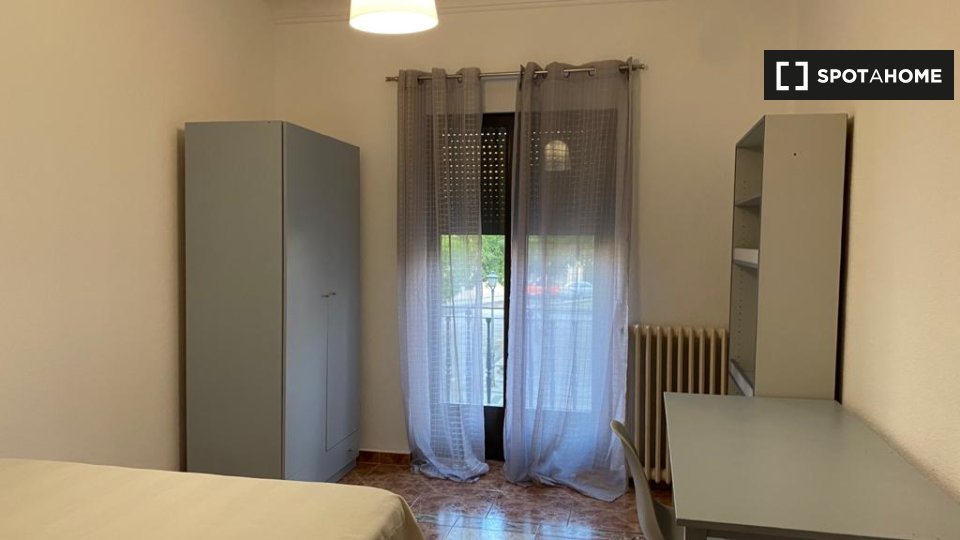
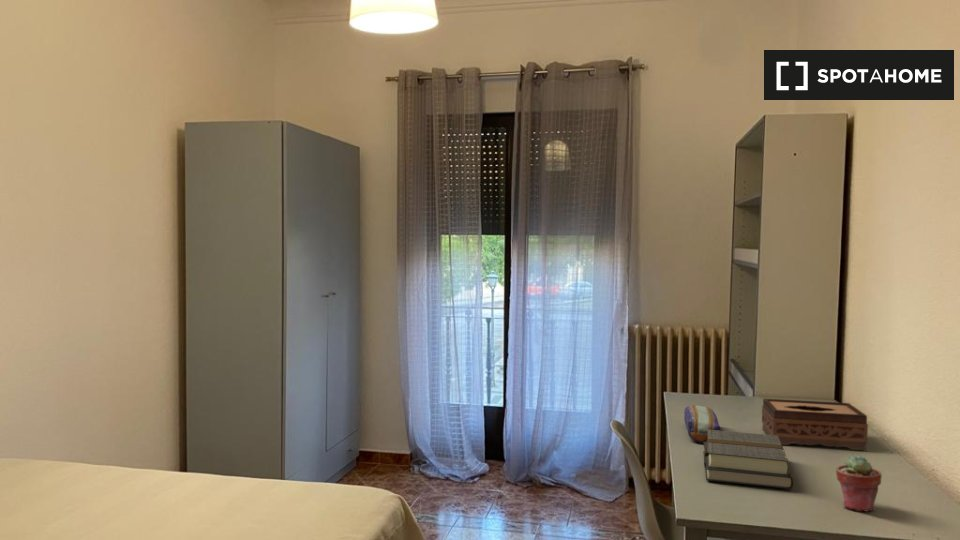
+ book [702,429,794,490]
+ tissue box [761,397,869,451]
+ potted succulent [835,454,883,512]
+ pencil case [683,404,721,443]
